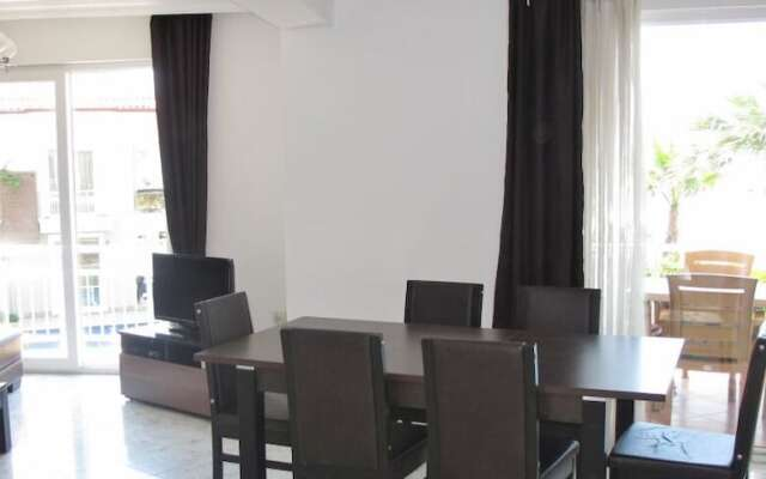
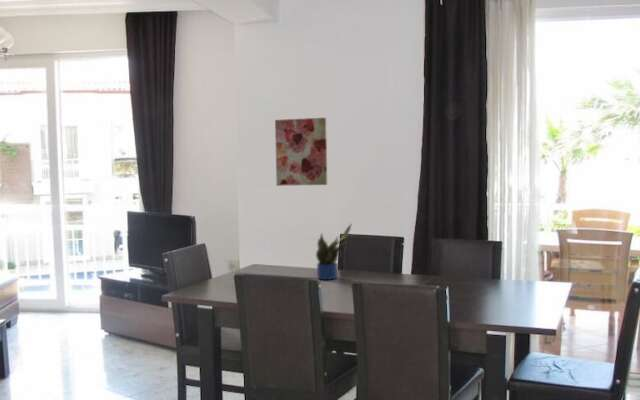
+ potted plant [315,222,353,281]
+ wall art [274,117,328,187]
